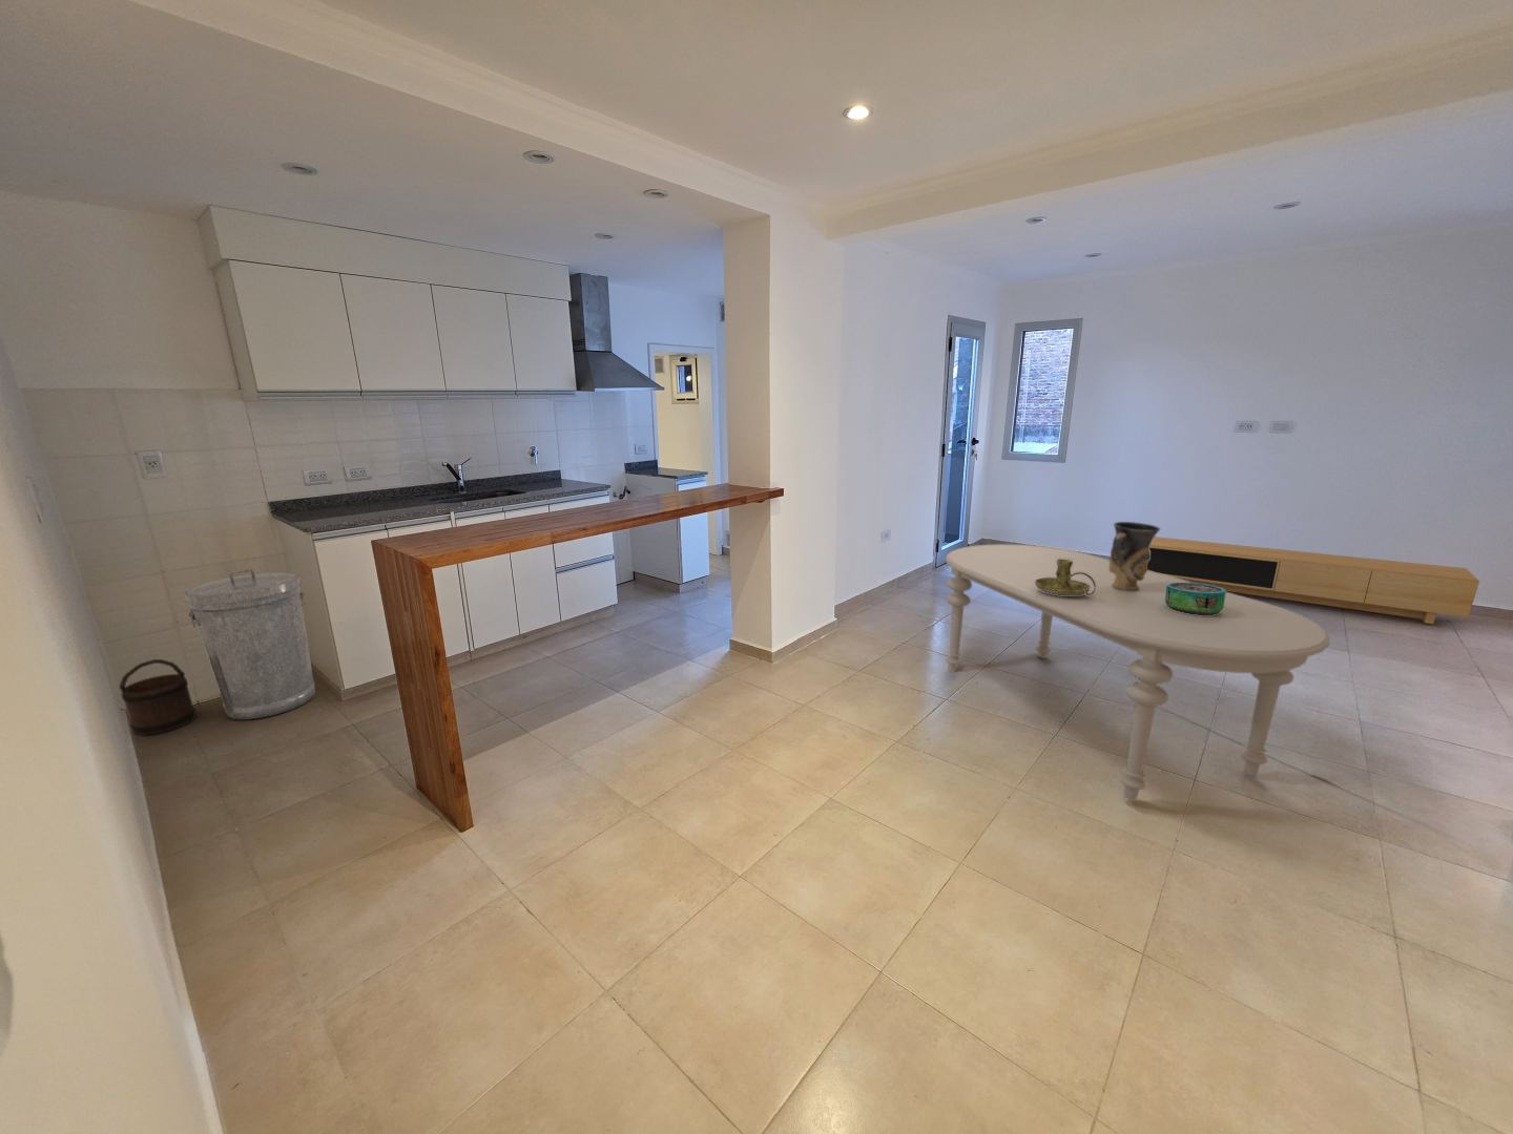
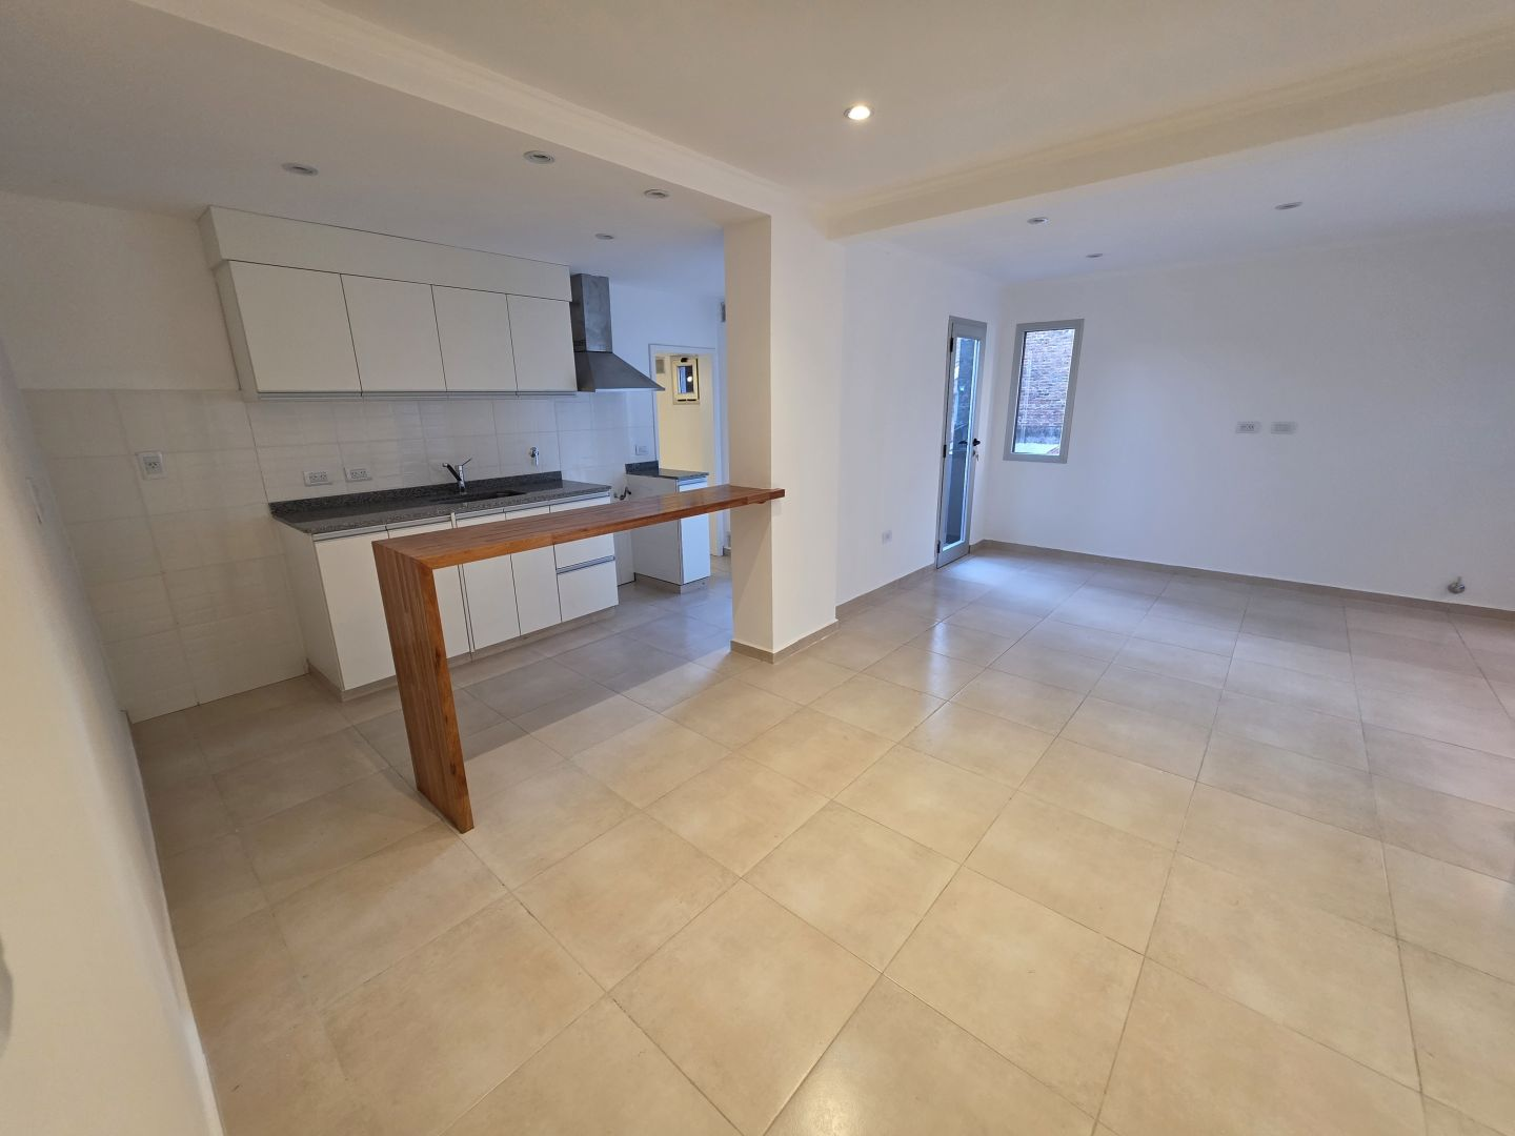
- decorative bowl [1165,581,1227,616]
- trash can [182,568,316,721]
- vase [1108,521,1162,591]
- candle holder [1035,559,1096,596]
- media console [1146,536,1481,624]
- dining table [945,543,1331,802]
- bucket [119,659,197,737]
